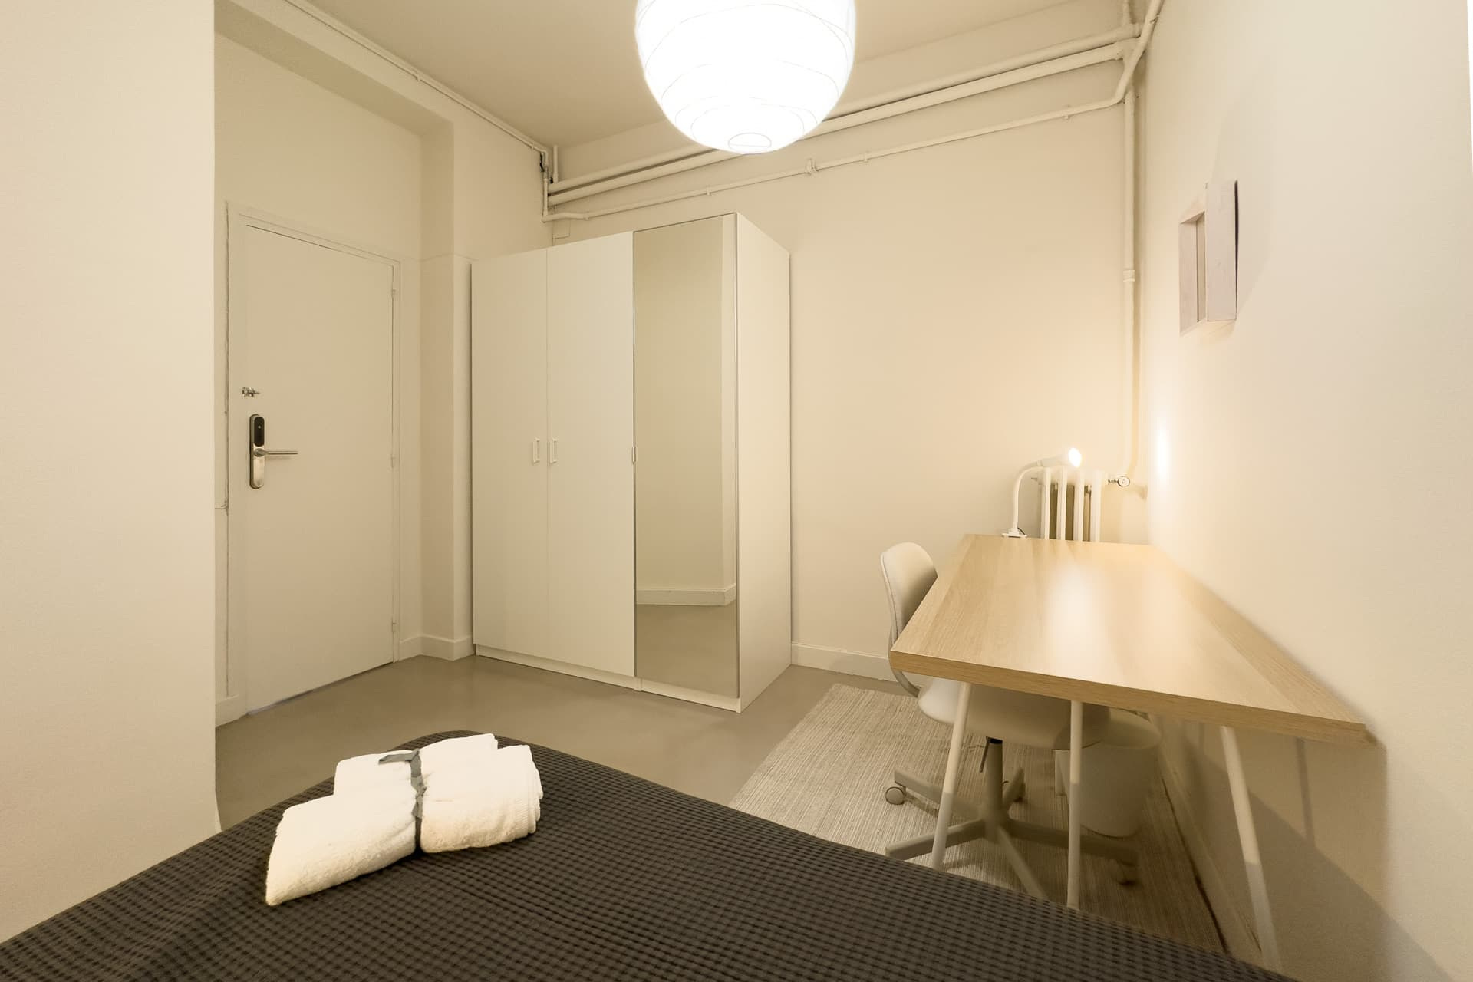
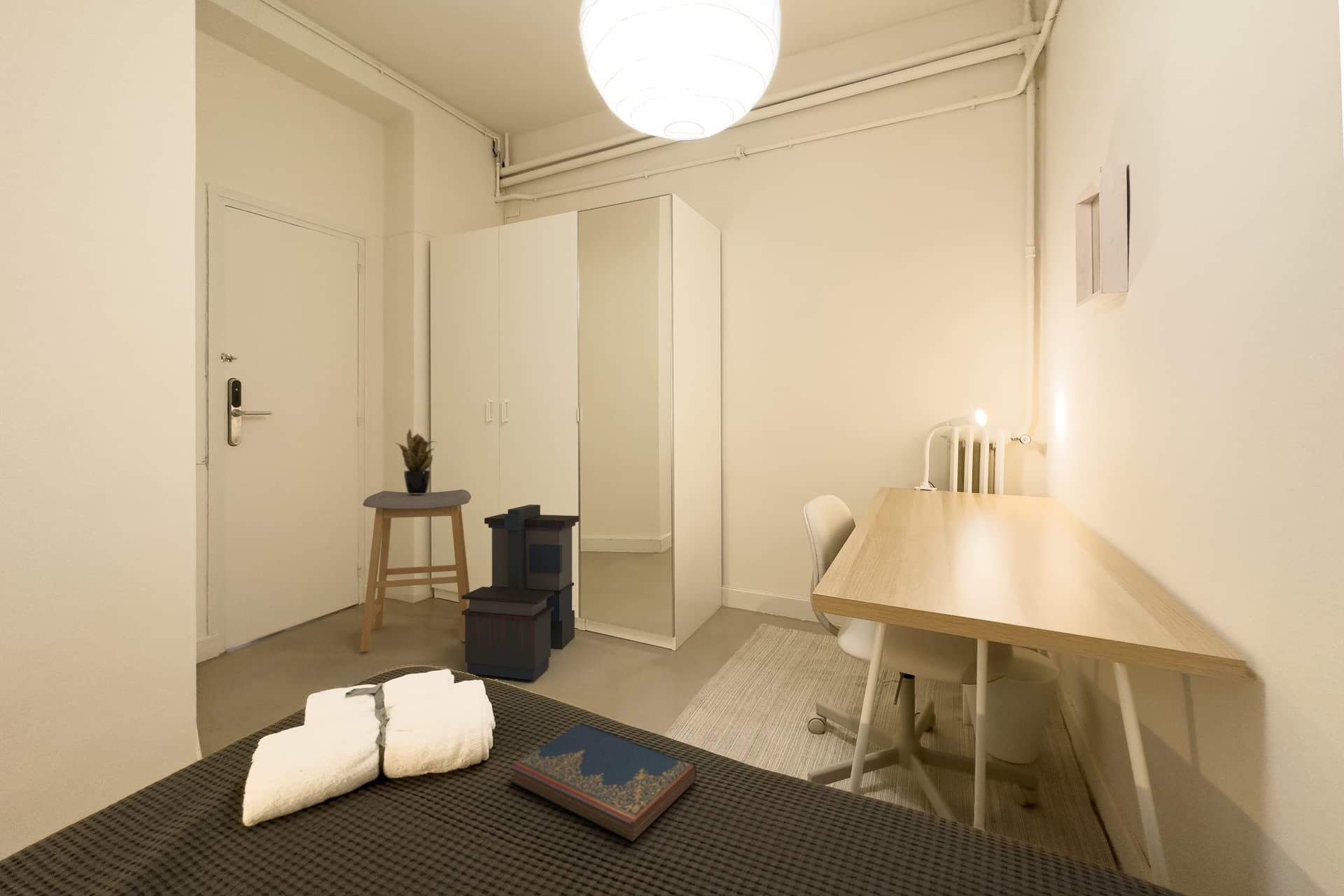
+ storage bin [461,504,580,681]
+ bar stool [359,489,472,652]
+ potted plant [395,428,439,494]
+ hardcover book [509,722,697,843]
